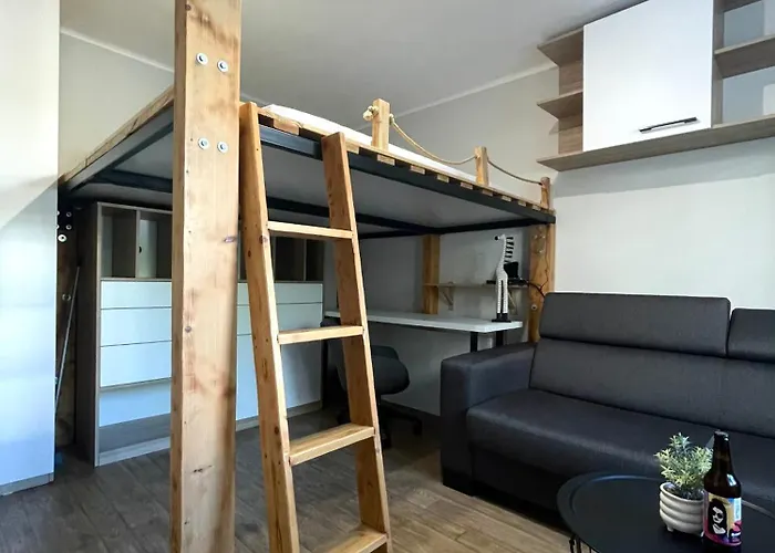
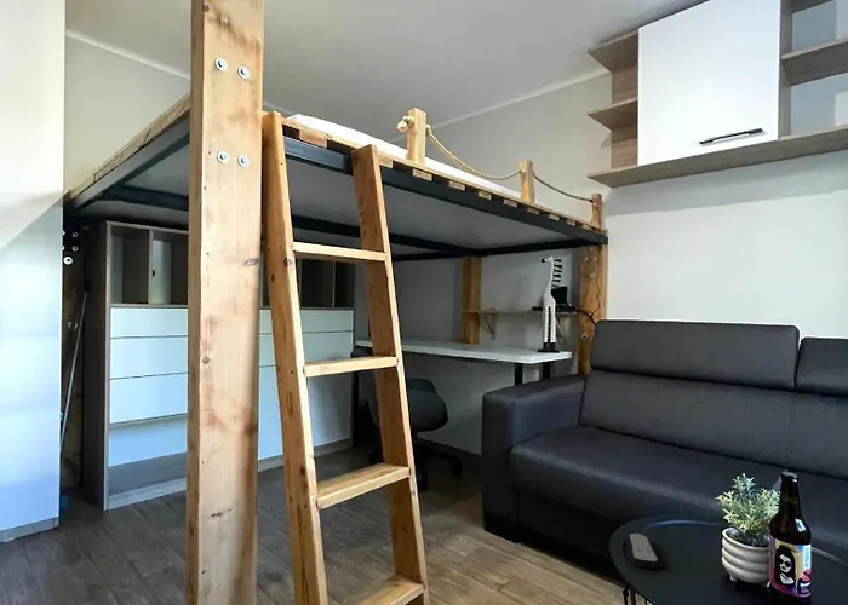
+ remote control [624,532,663,570]
